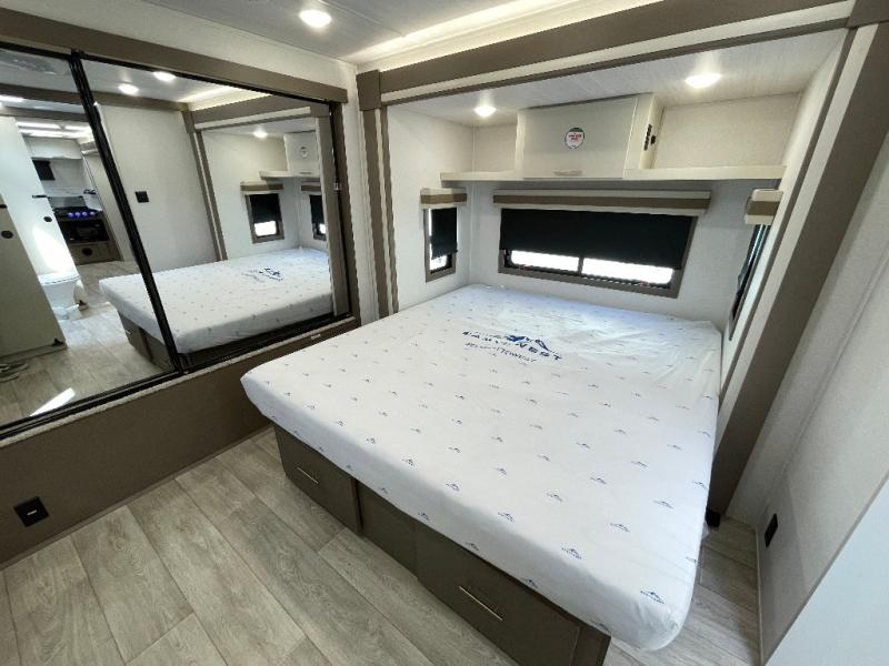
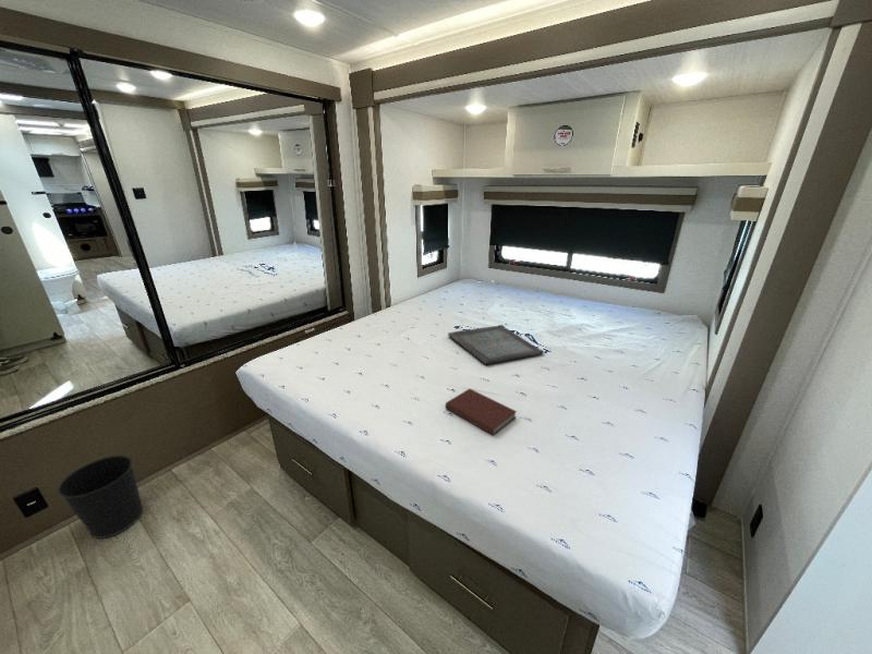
+ wastebasket [57,455,144,540]
+ serving tray [447,324,545,365]
+ book [445,388,518,436]
